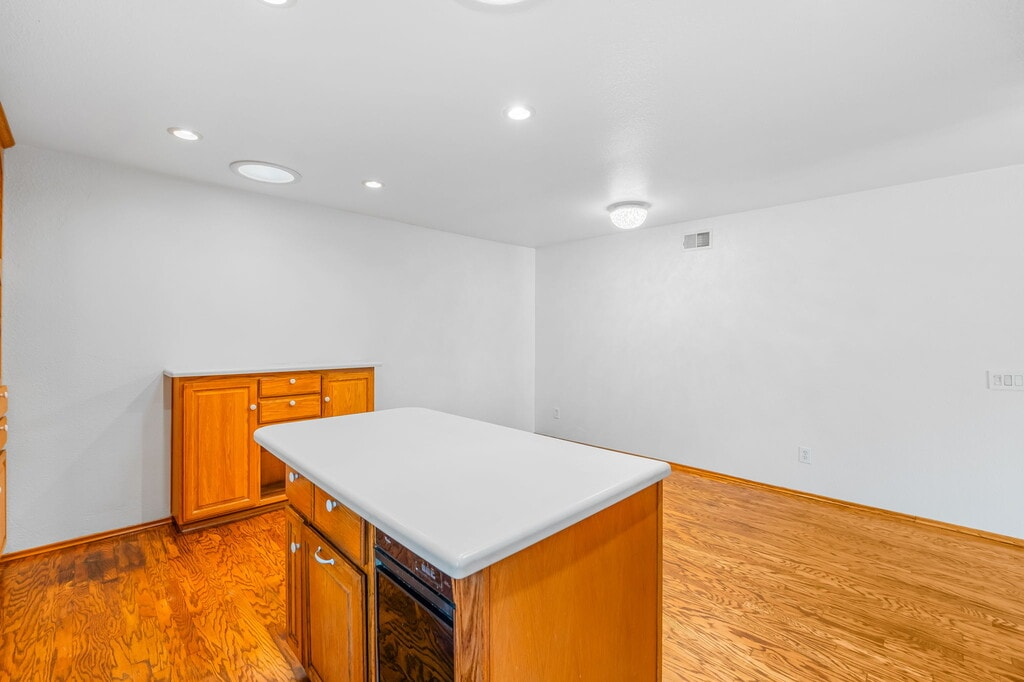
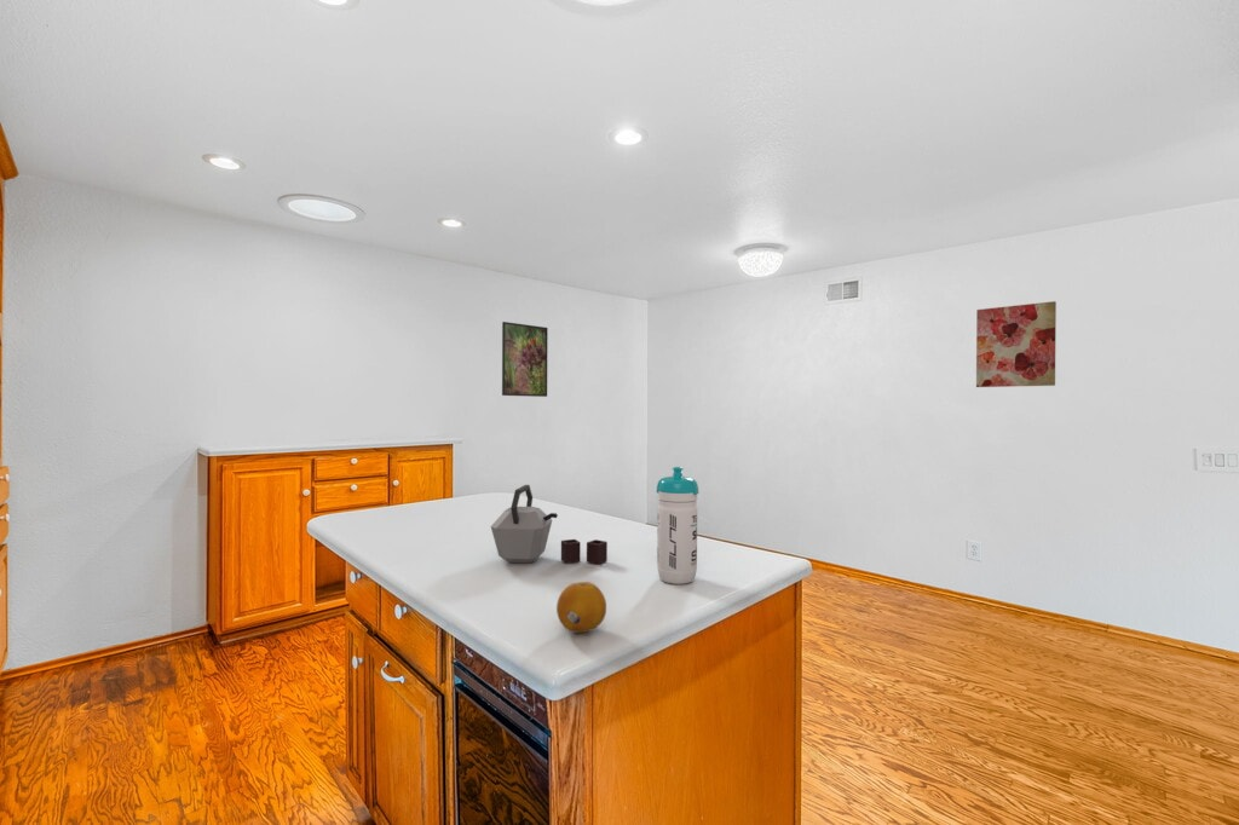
+ water bottle [656,466,699,585]
+ fruit [555,581,607,634]
+ wall art [975,300,1058,388]
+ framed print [501,321,549,398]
+ kettle [490,484,609,565]
